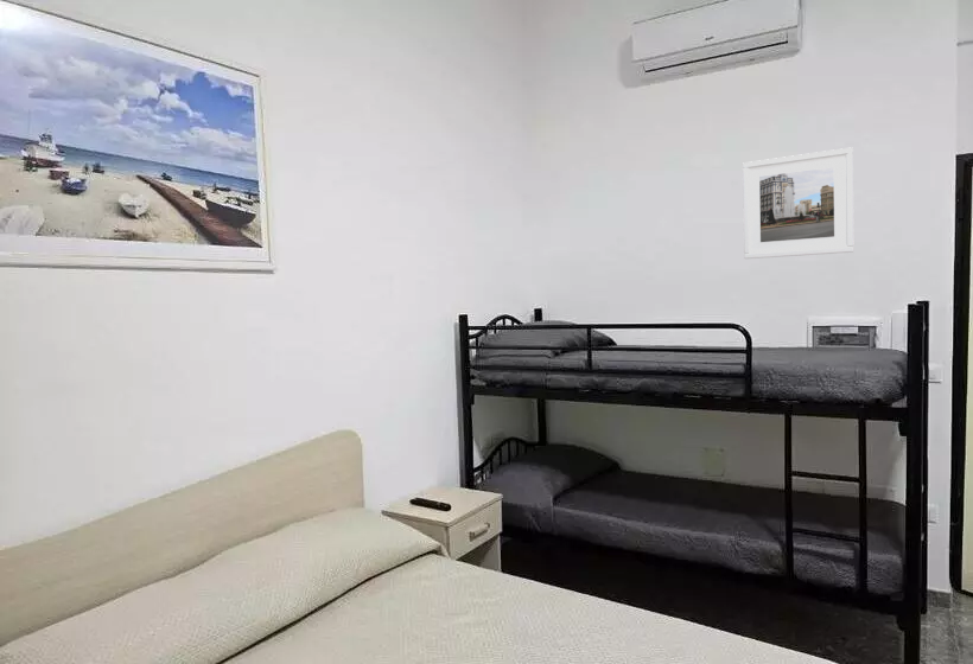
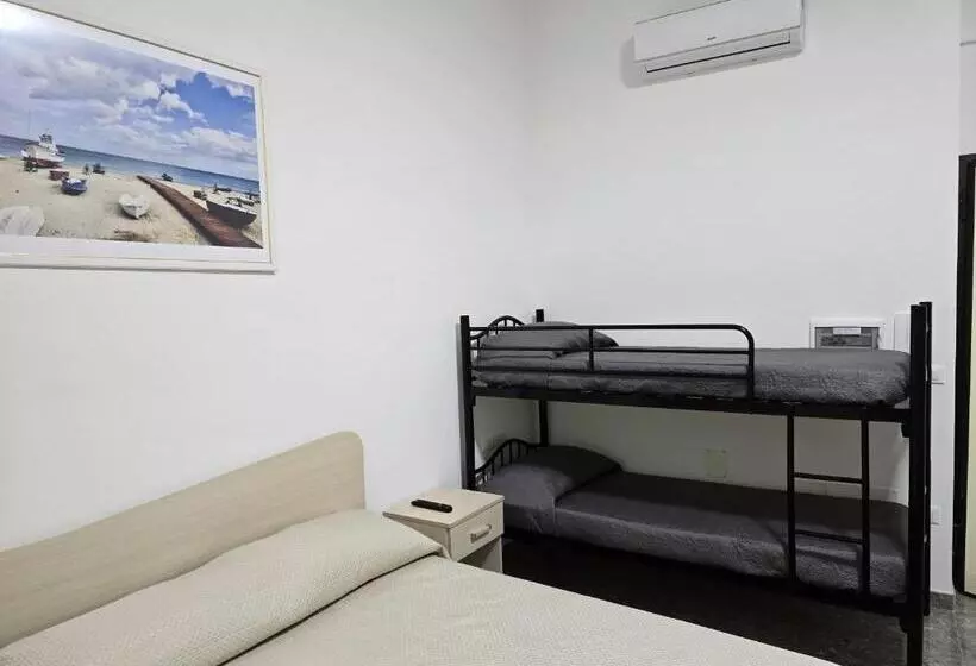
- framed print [742,146,854,260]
